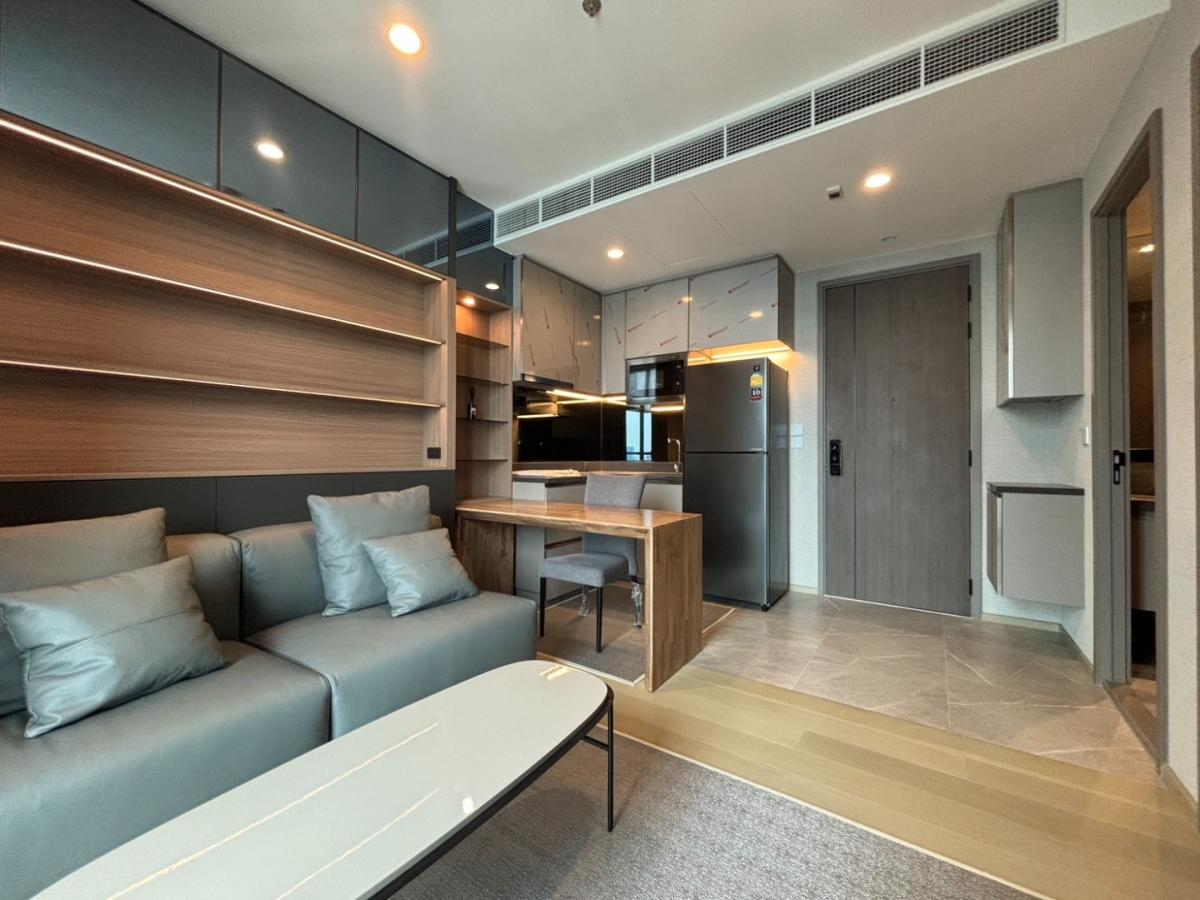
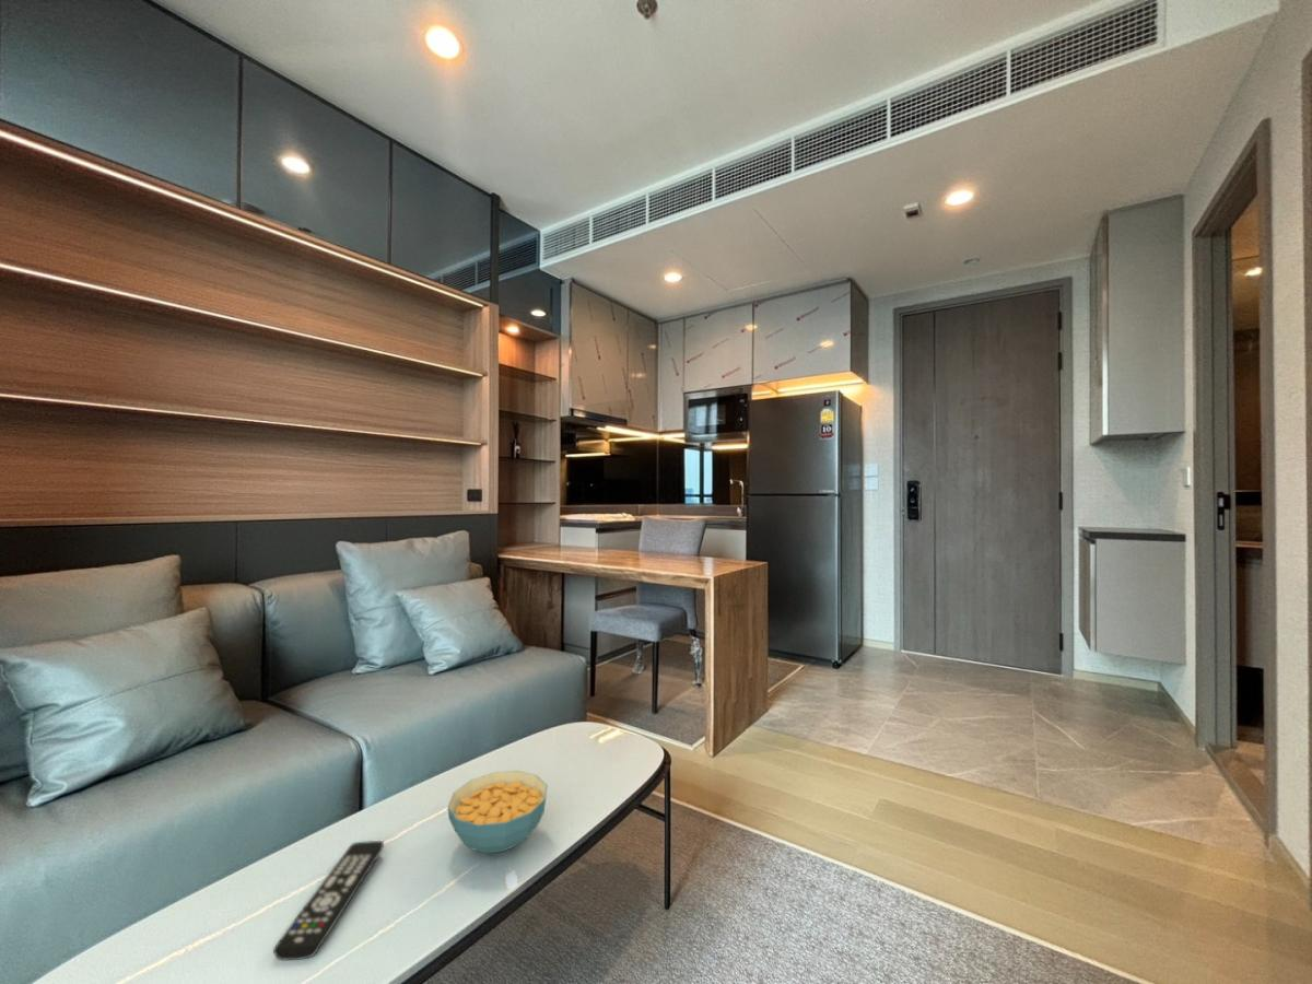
+ remote control [272,840,385,961]
+ cereal bowl [446,770,548,854]
